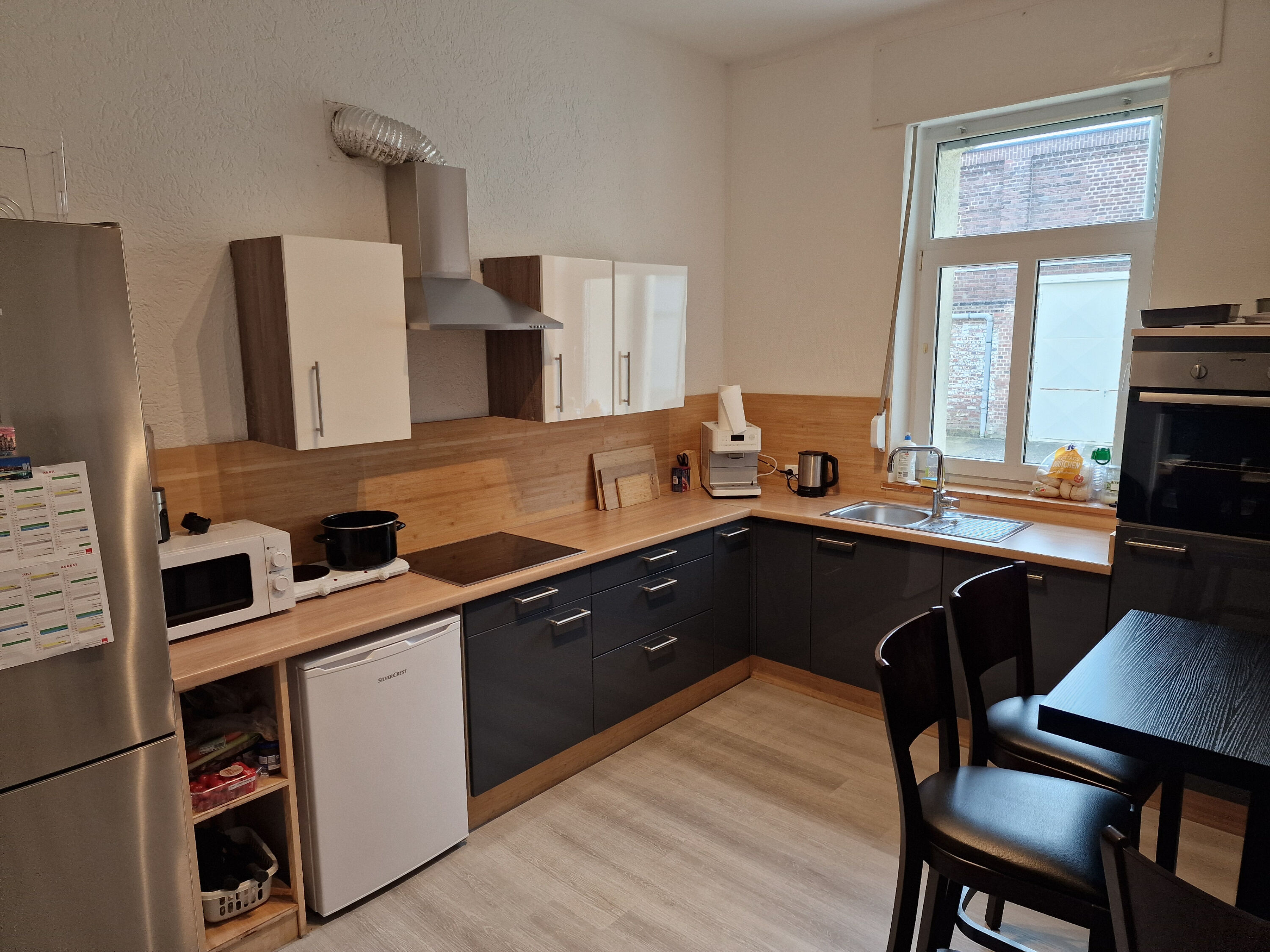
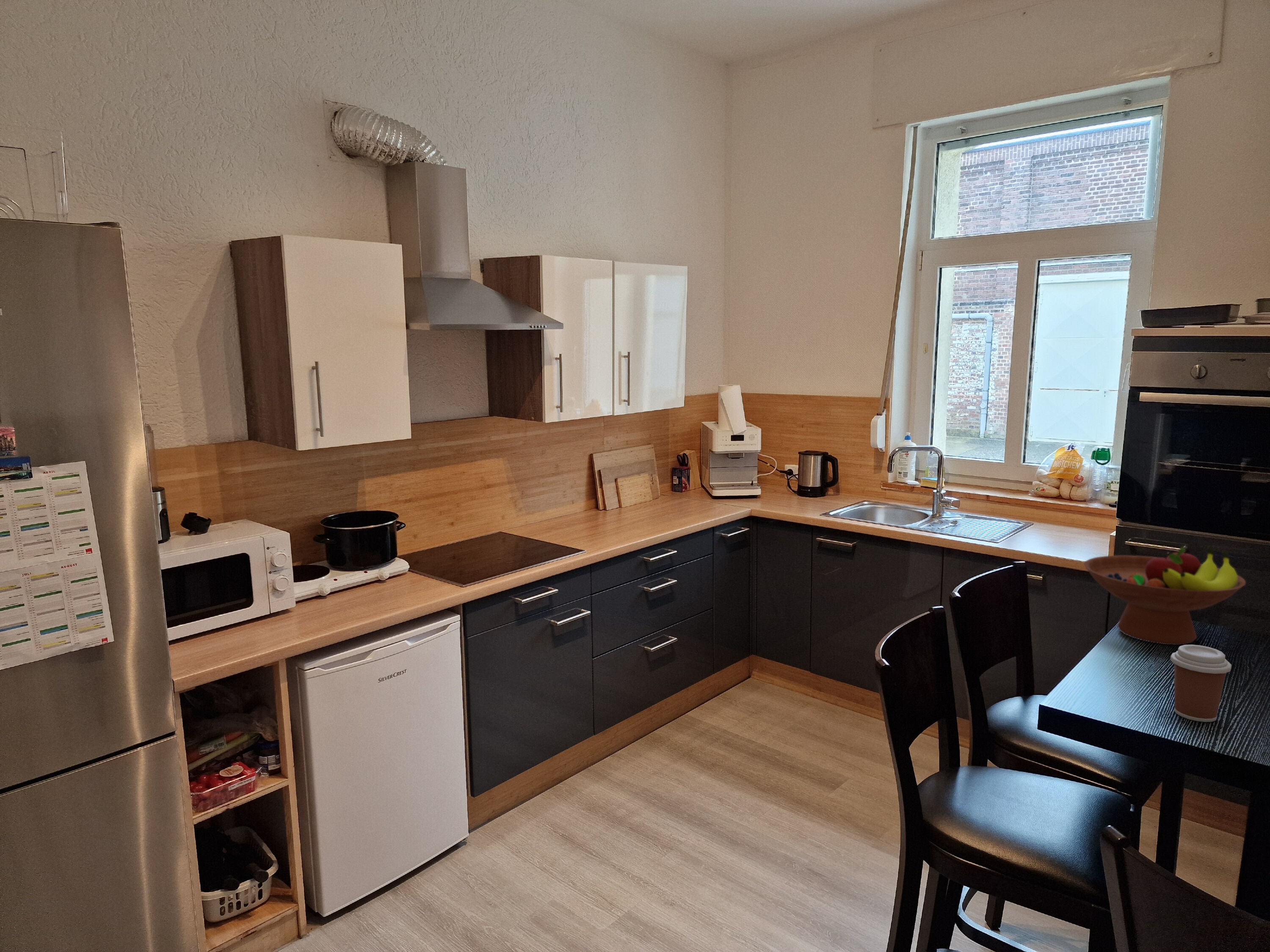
+ fruit bowl [1083,545,1246,645]
+ coffee cup [1170,644,1232,723]
